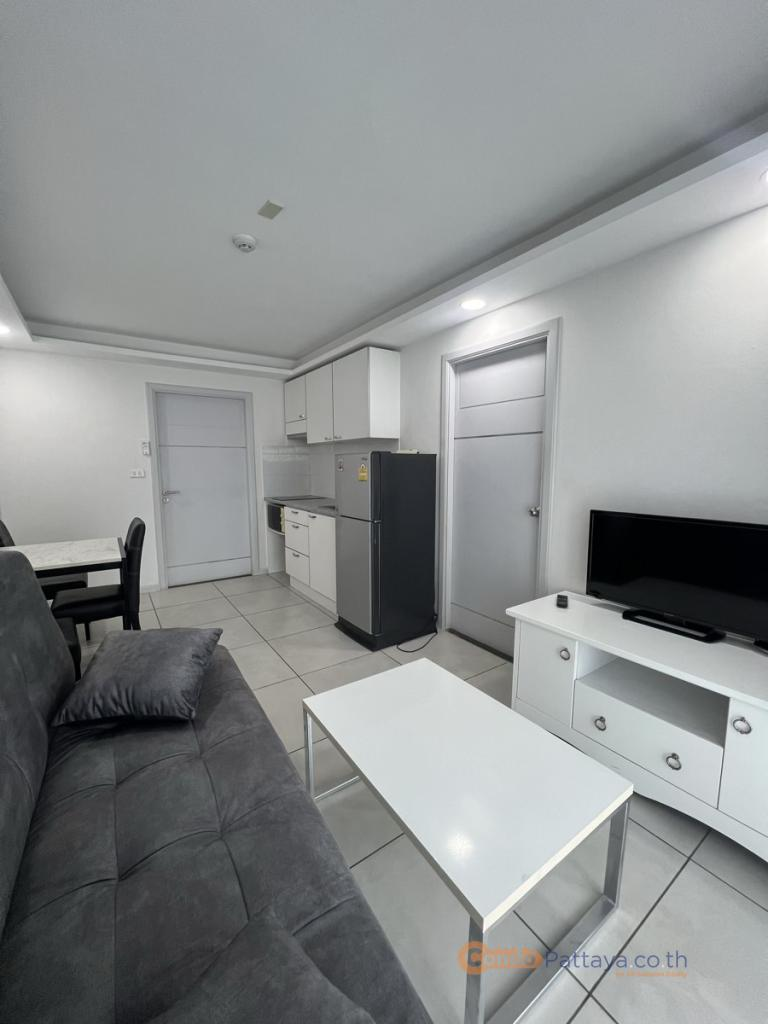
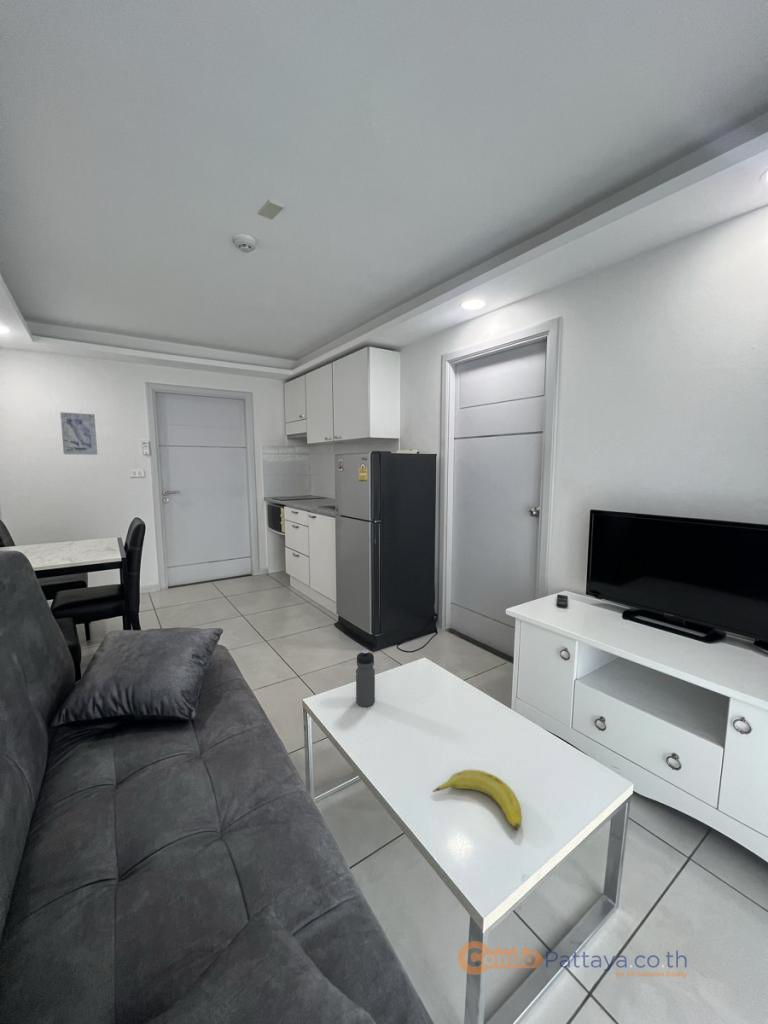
+ wall art [59,411,98,456]
+ water bottle [355,649,376,708]
+ fruit [431,769,523,831]
